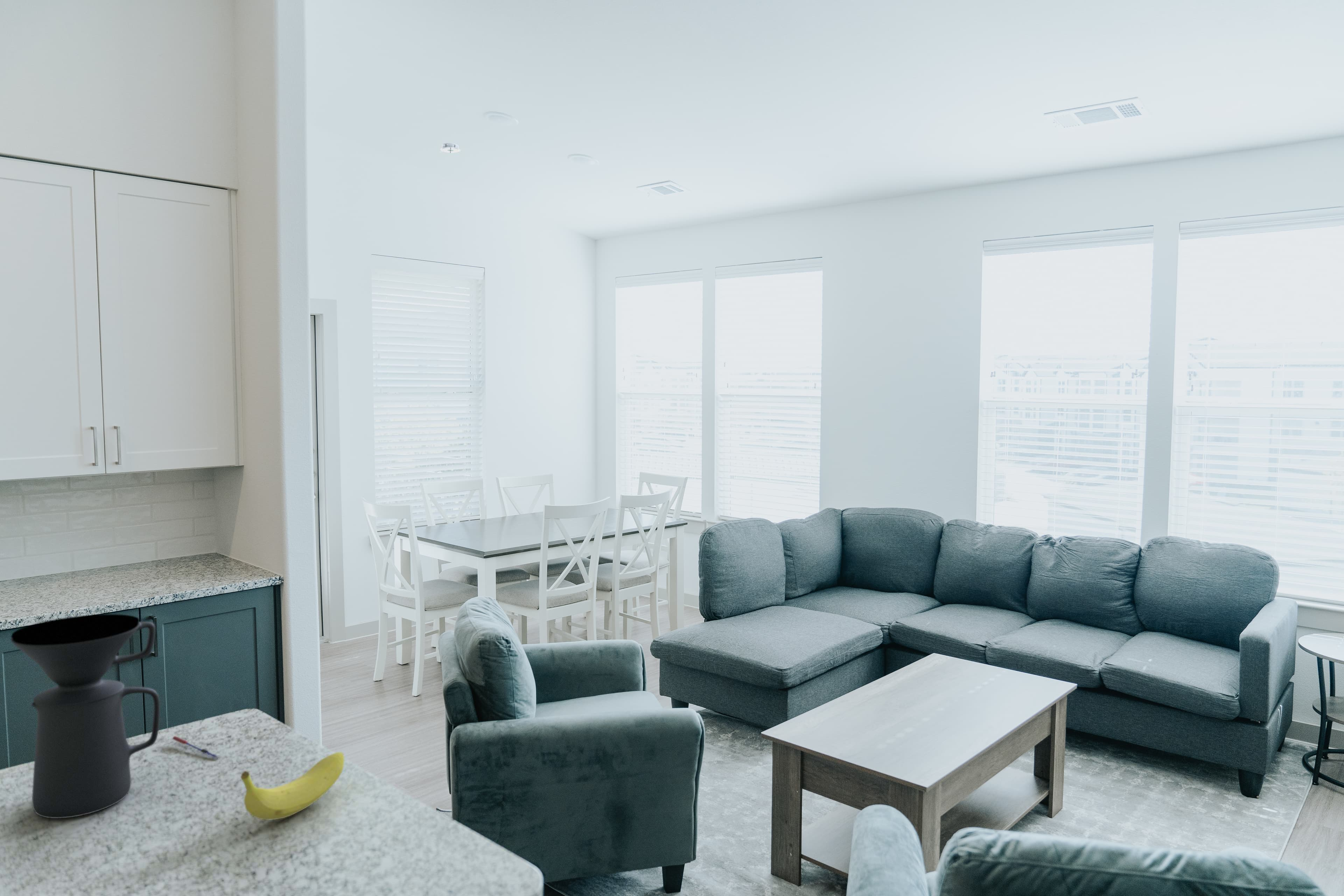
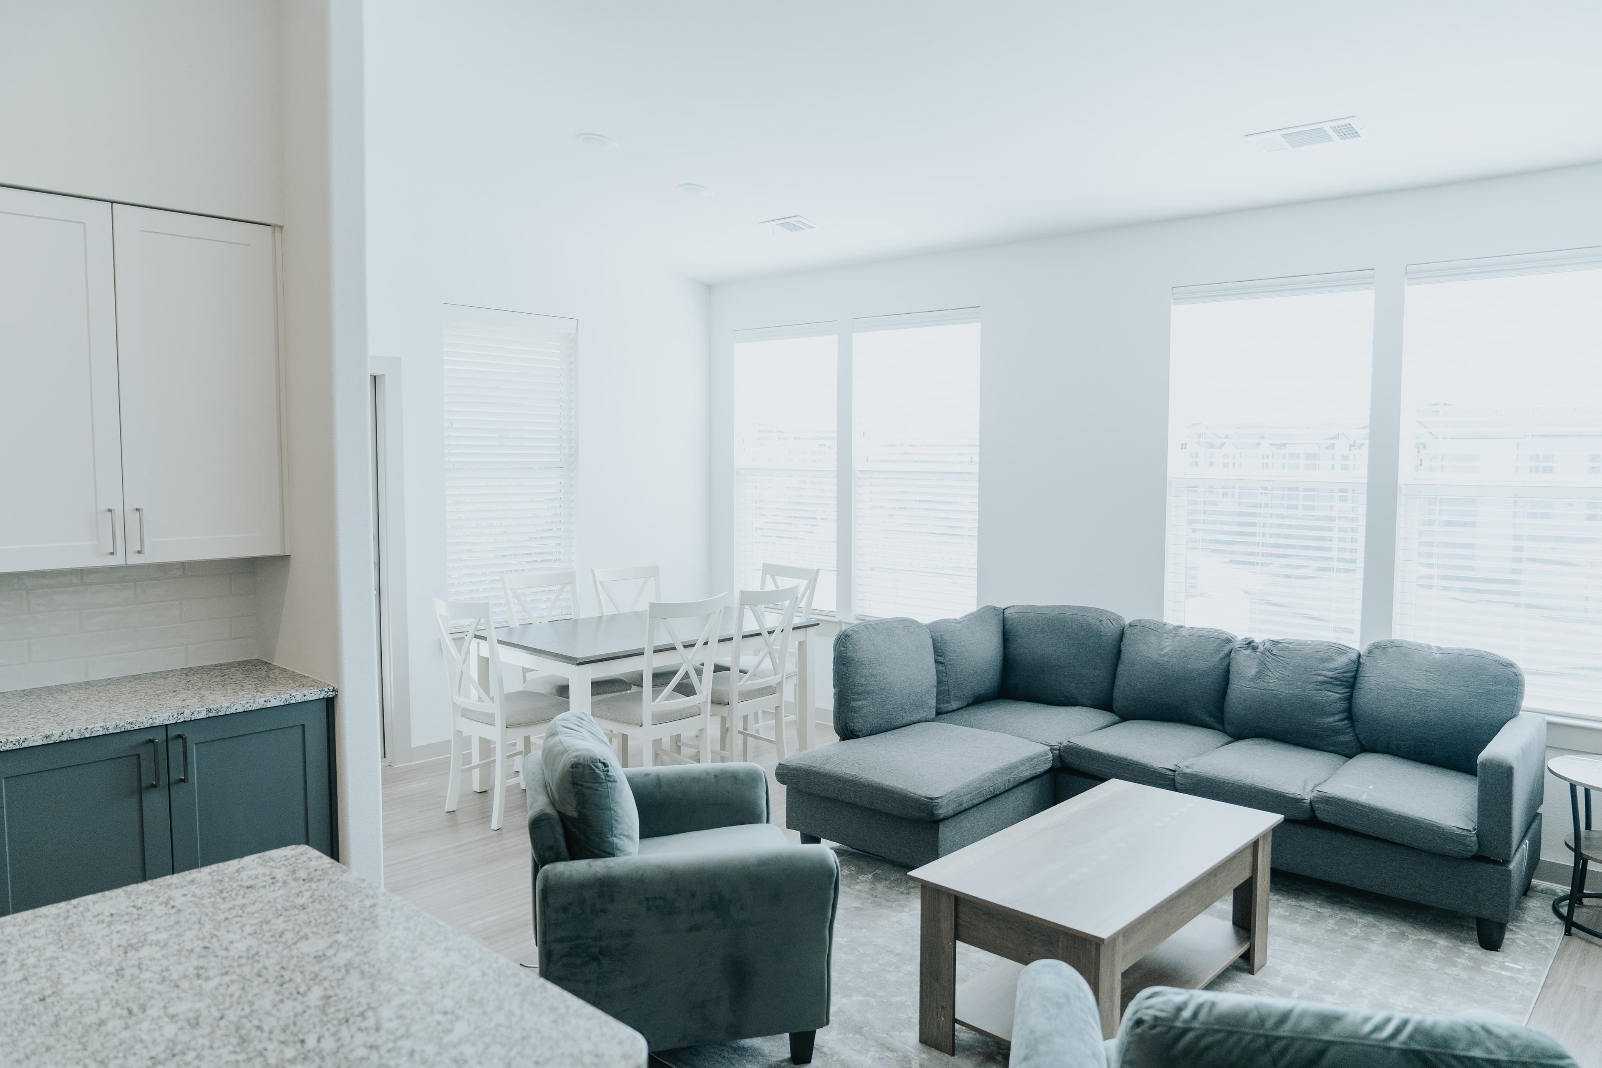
- smoke detector [440,143,461,153]
- fruit [240,752,345,820]
- coffee maker [10,614,160,819]
- pen [172,736,222,759]
